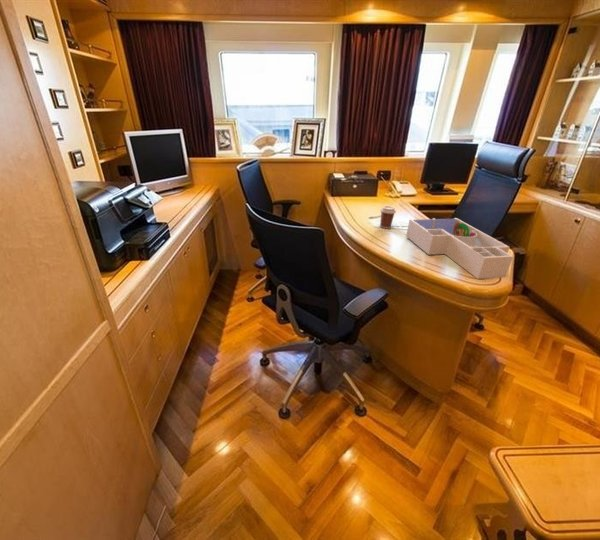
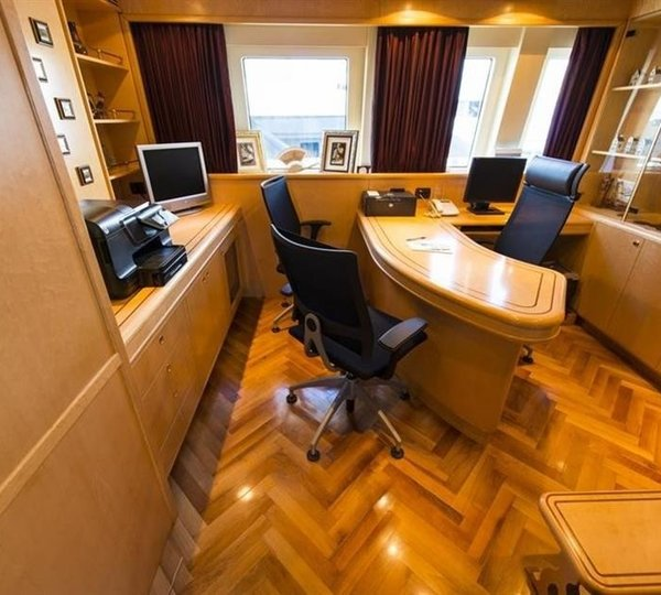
- desk organizer [405,217,514,280]
- coffee cup [379,205,397,229]
